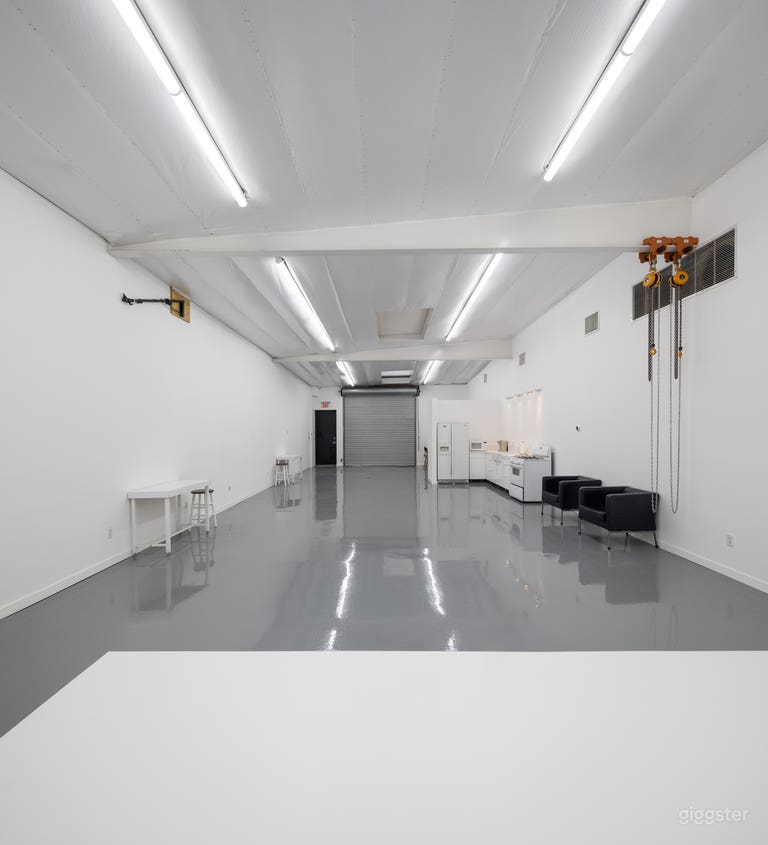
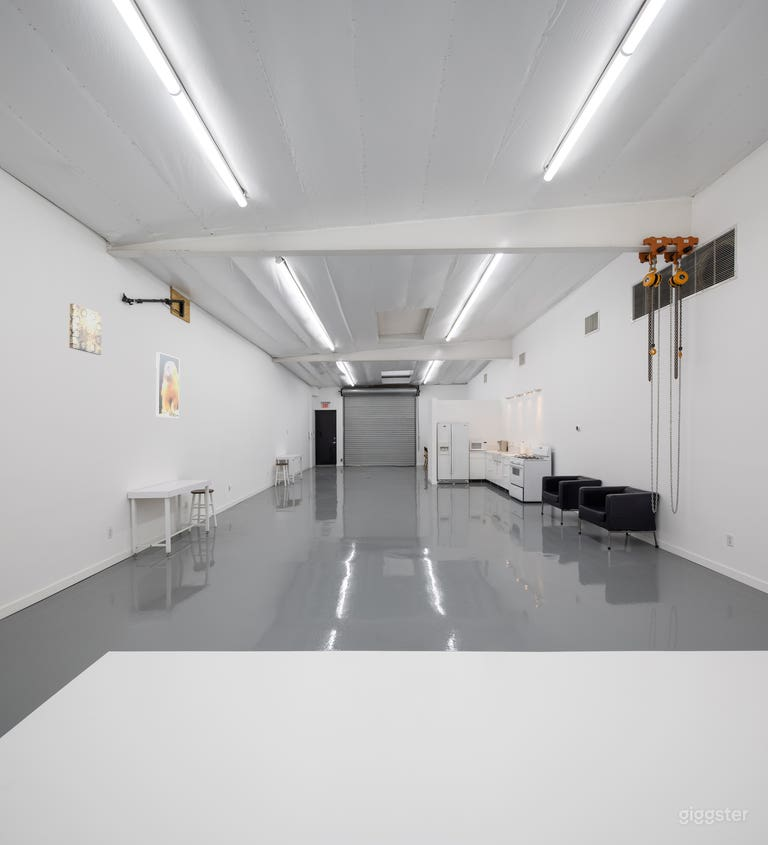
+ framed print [155,351,180,418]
+ wall art [68,303,102,356]
